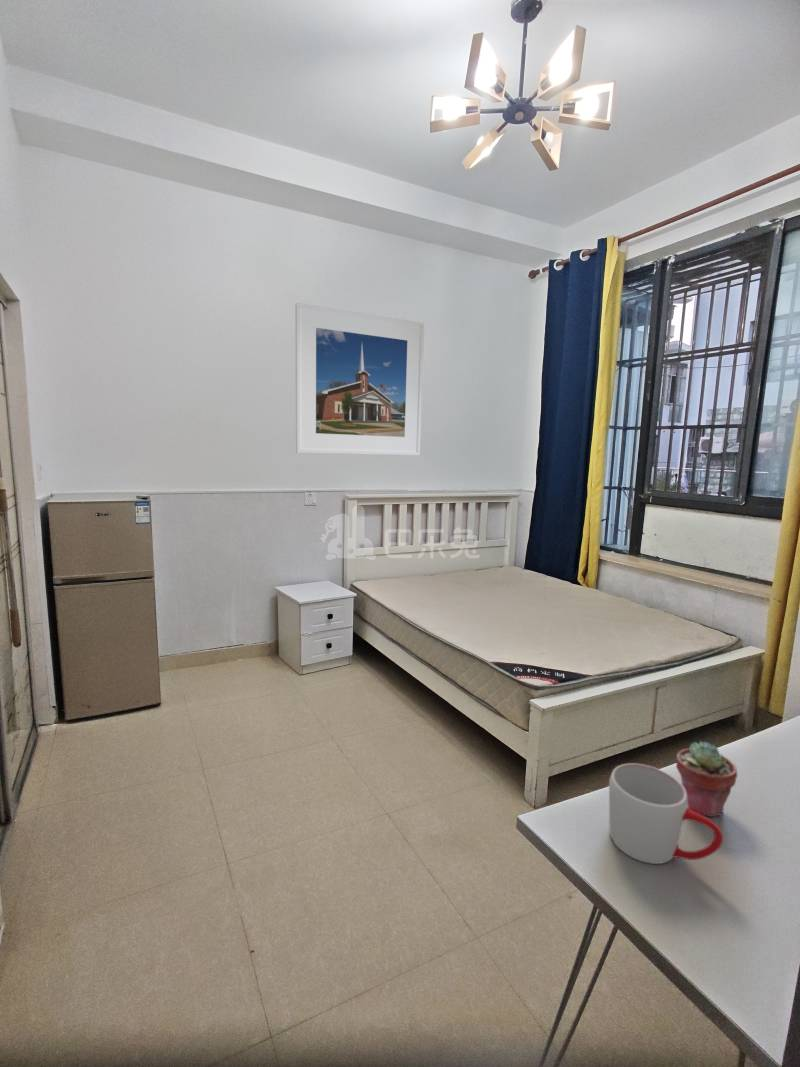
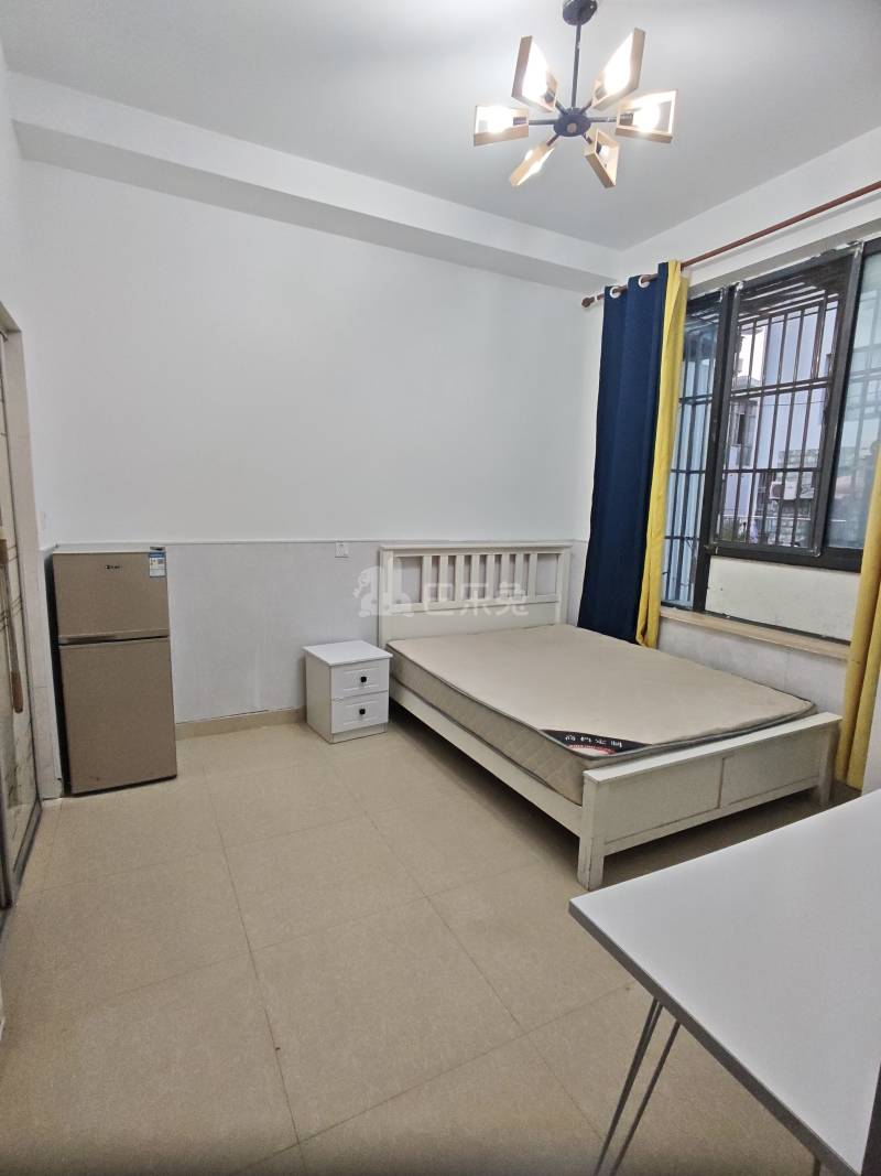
- mug [608,762,724,865]
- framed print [294,302,425,457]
- potted succulent [675,740,738,818]
